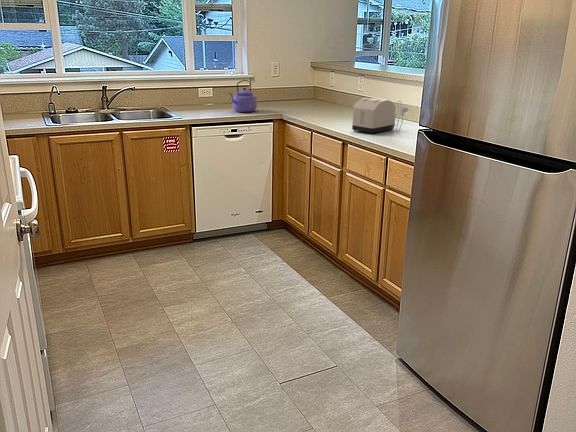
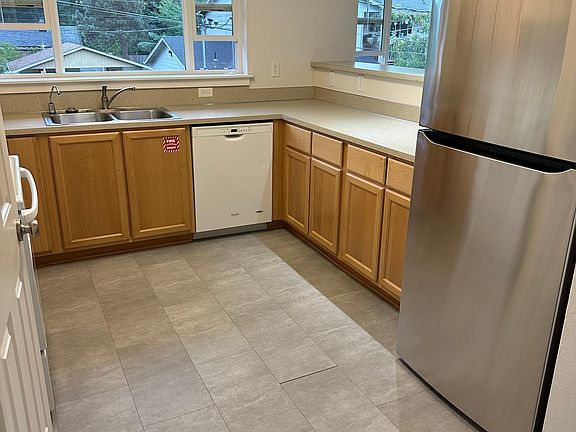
- toaster [351,97,410,135]
- kettle [228,79,258,113]
